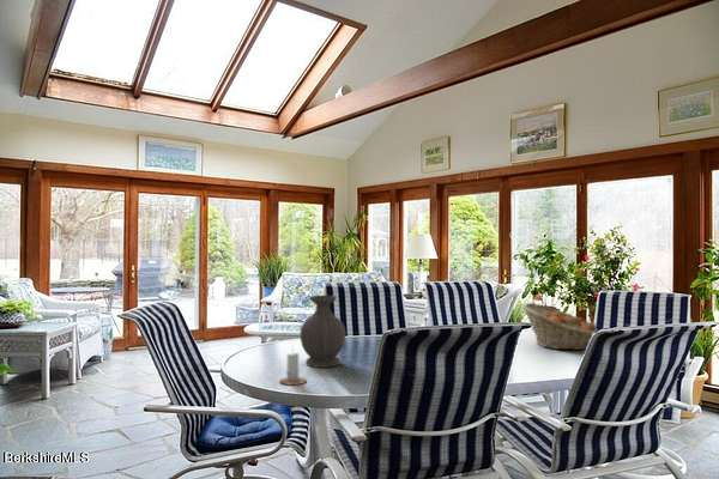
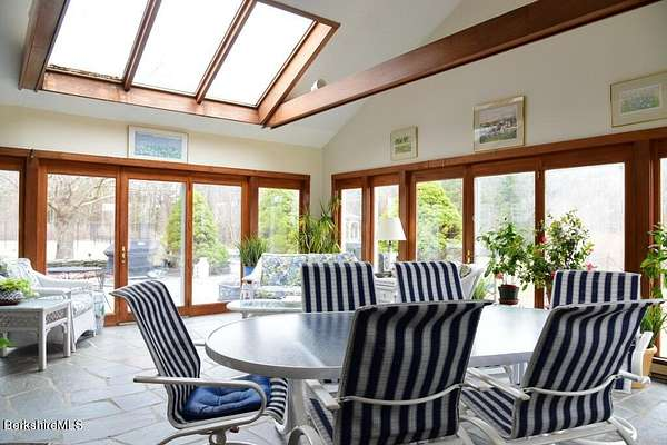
- vase [298,295,346,369]
- fruit basket [521,302,599,351]
- candle [278,341,308,386]
